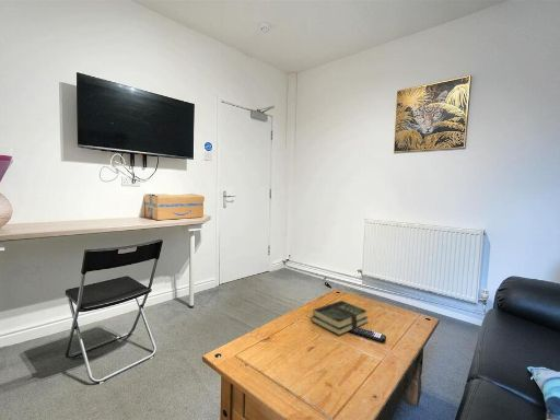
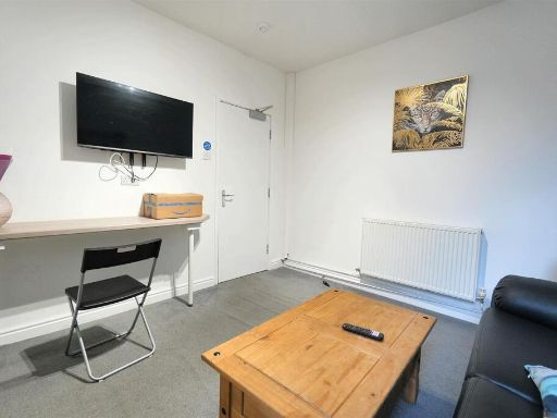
- book [310,300,370,337]
